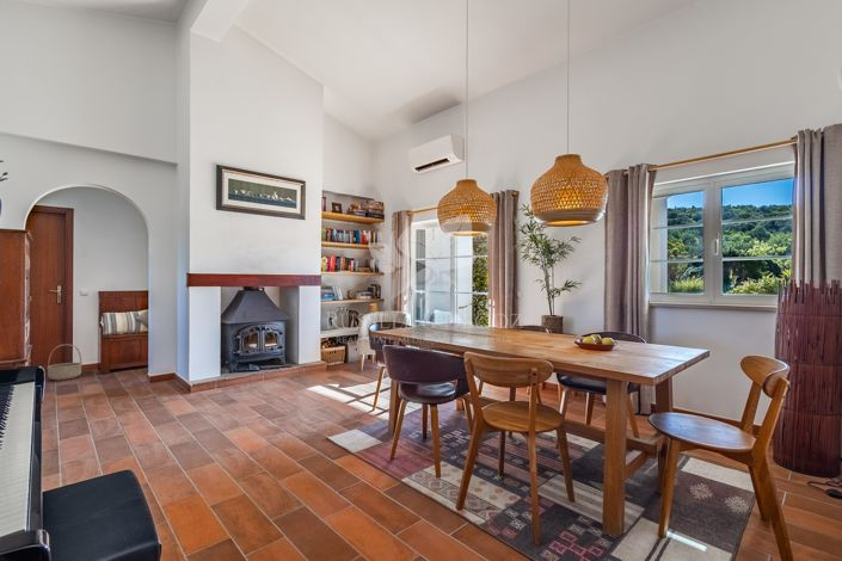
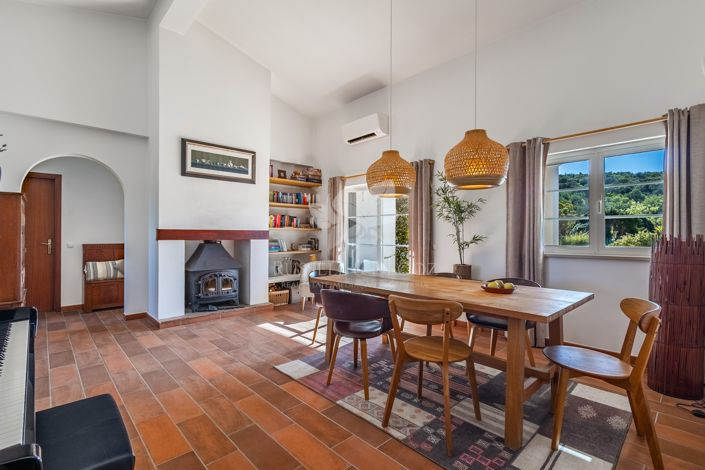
- basket [47,343,84,382]
